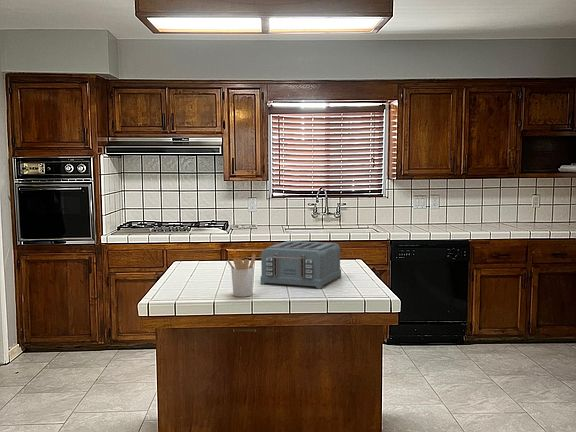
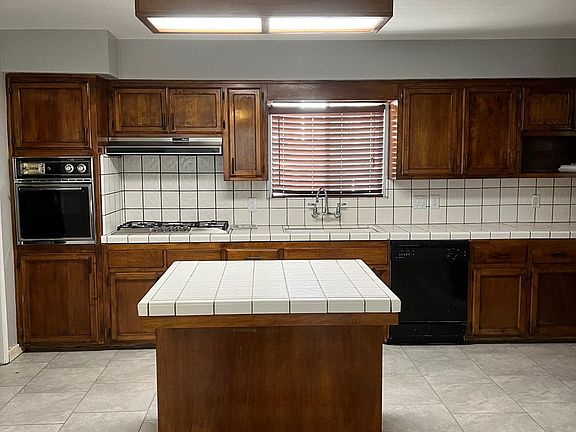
- toaster [260,240,342,290]
- utensil holder [226,253,257,298]
